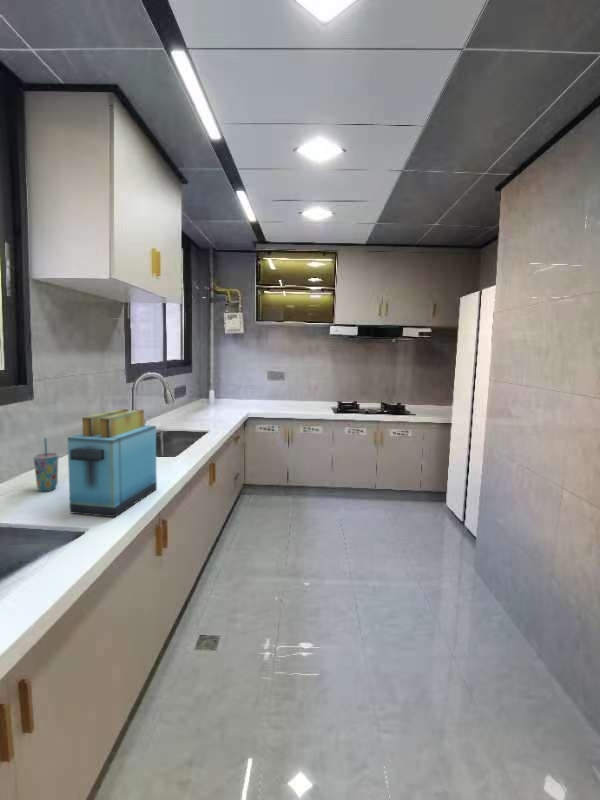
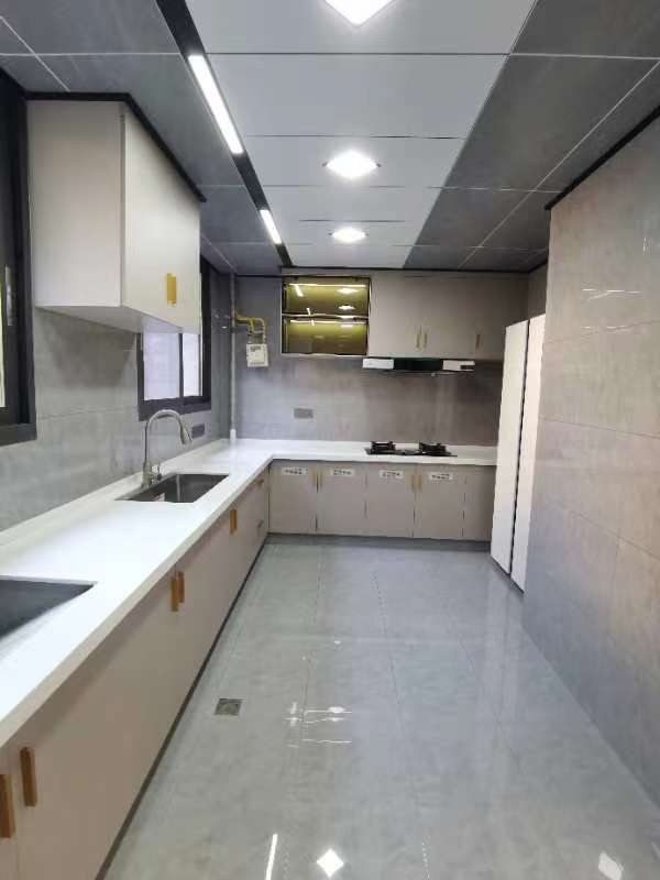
- toaster [67,408,158,518]
- cup [33,437,59,492]
